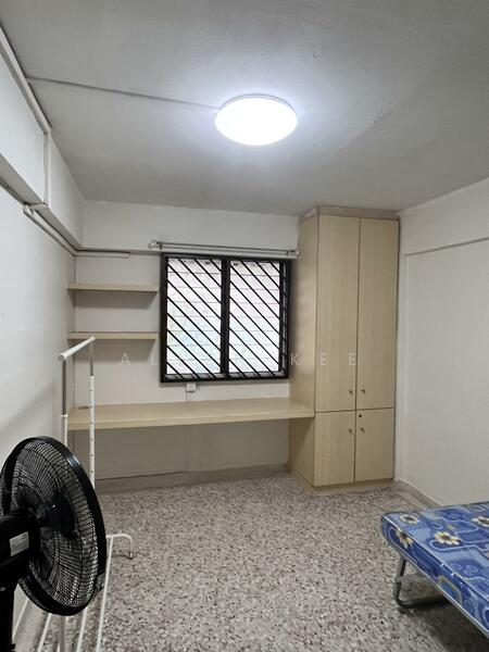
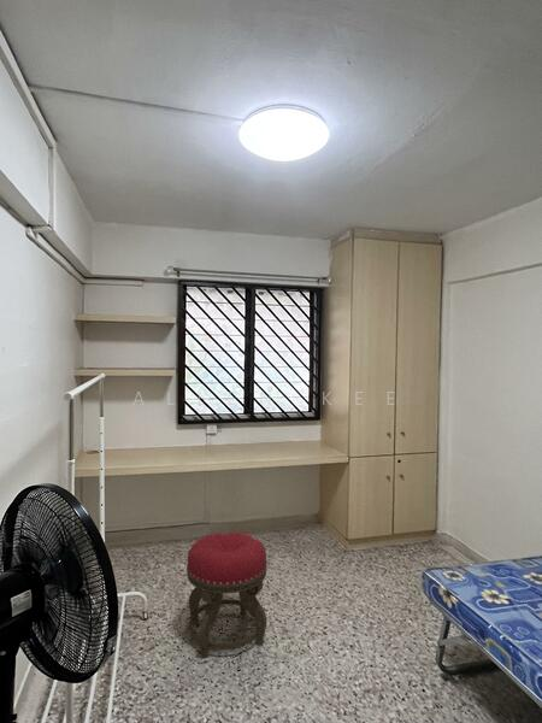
+ stool [185,531,267,658]
